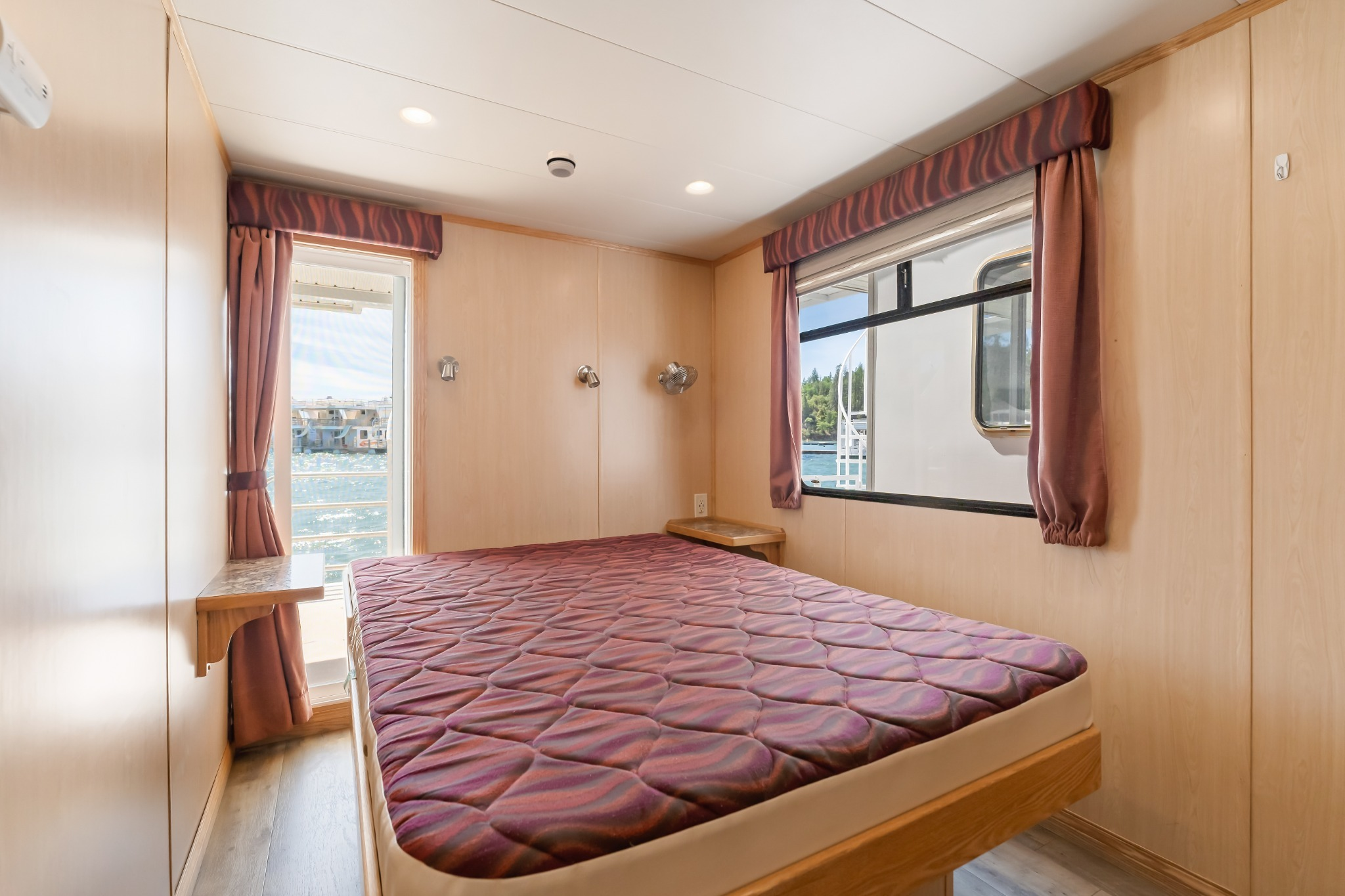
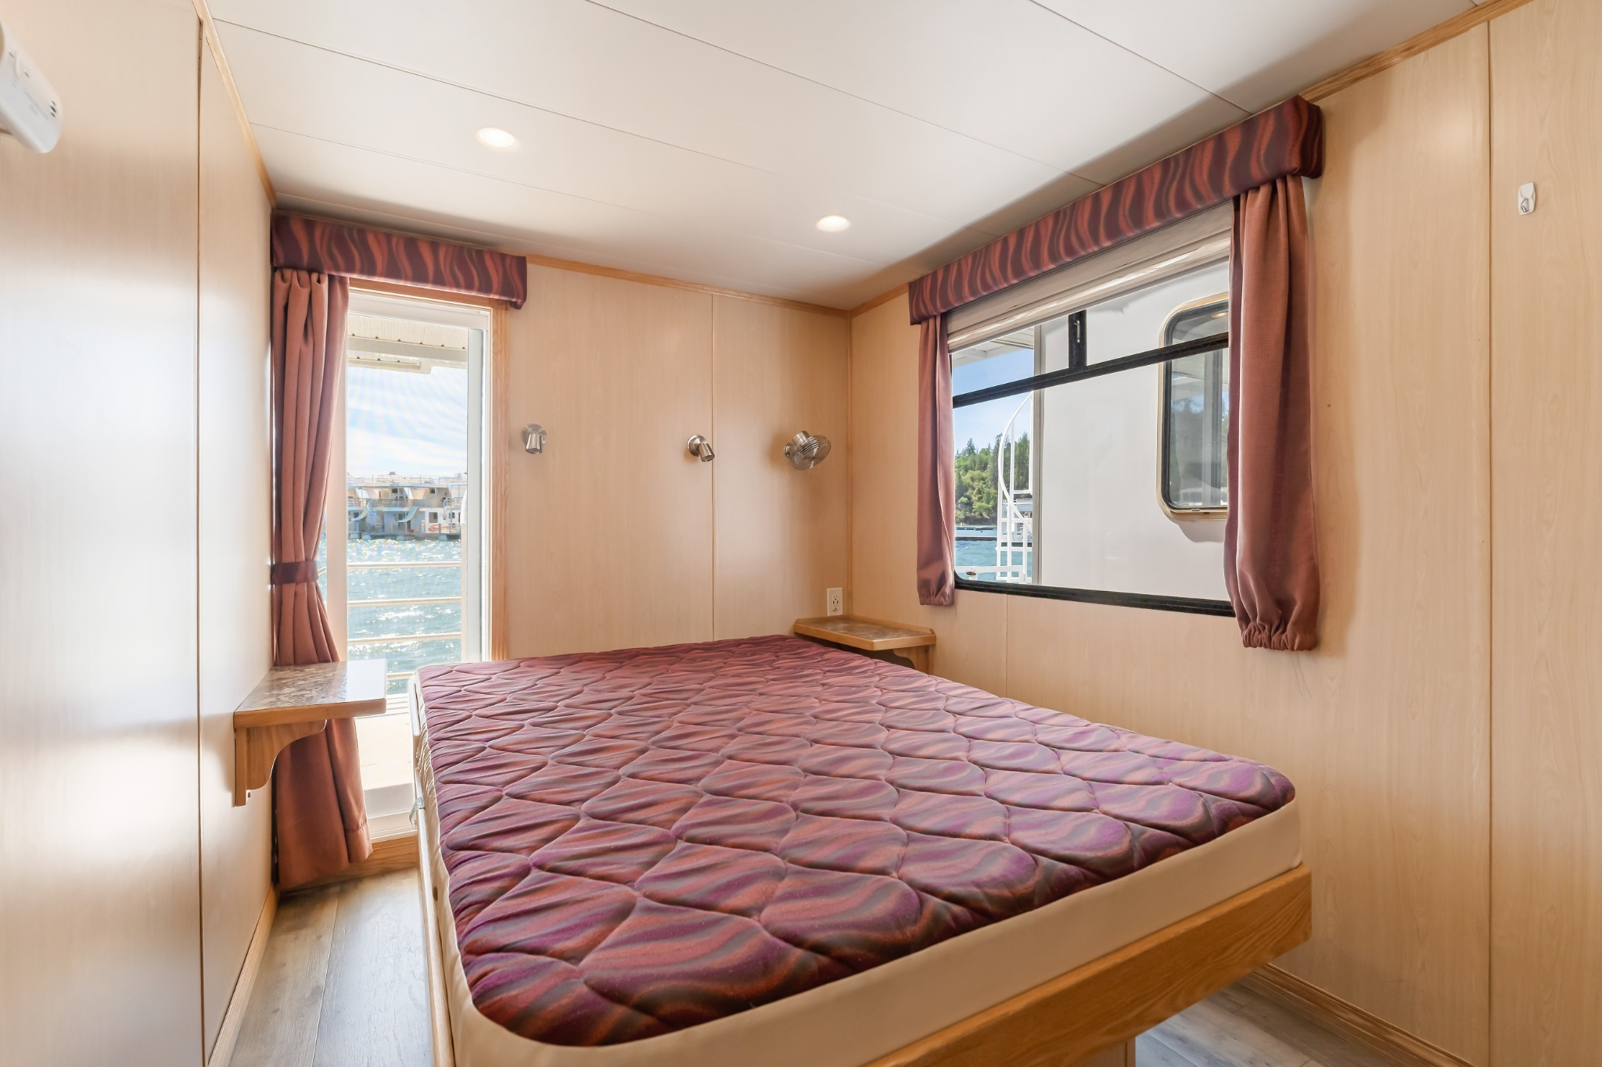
- smoke detector [546,150,577,179]
